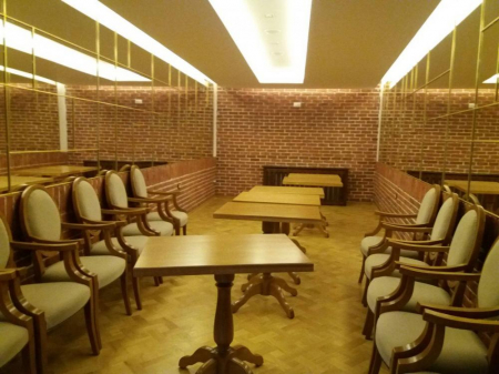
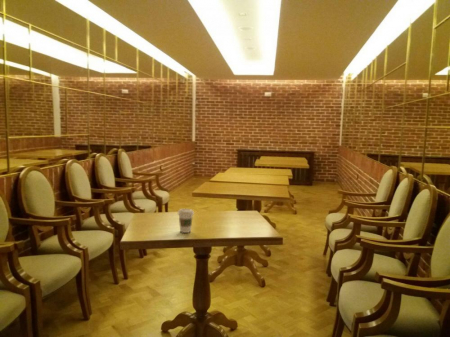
+ coffee cup [177,208,195,234]
